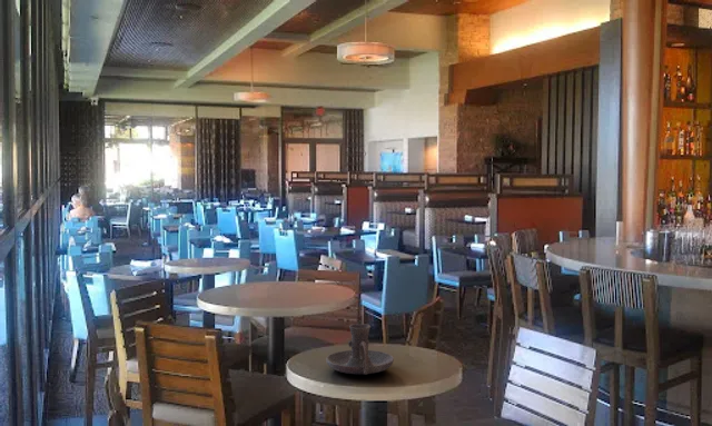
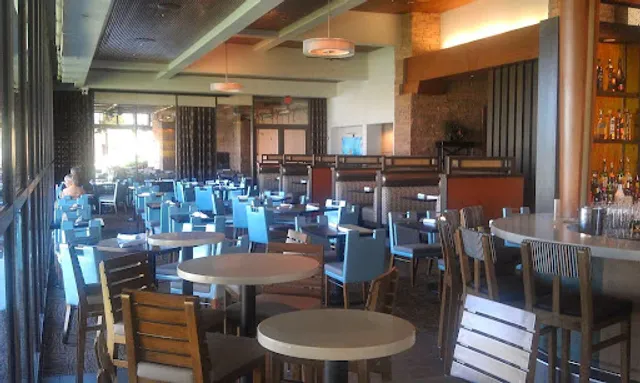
- candle holder [325,323,395,376]
